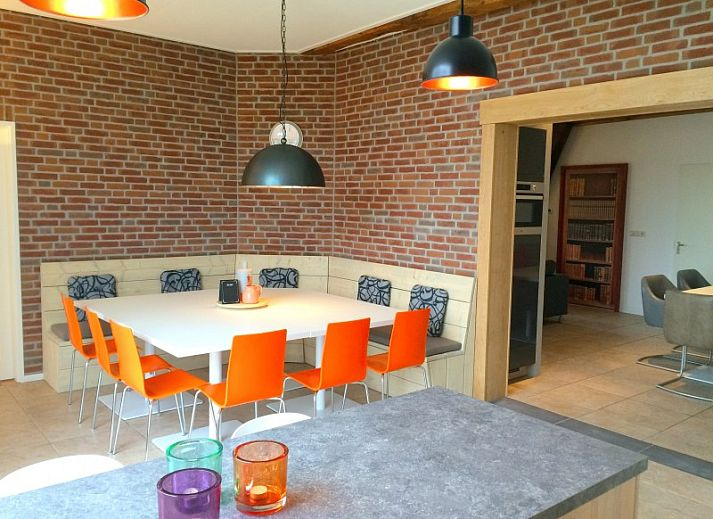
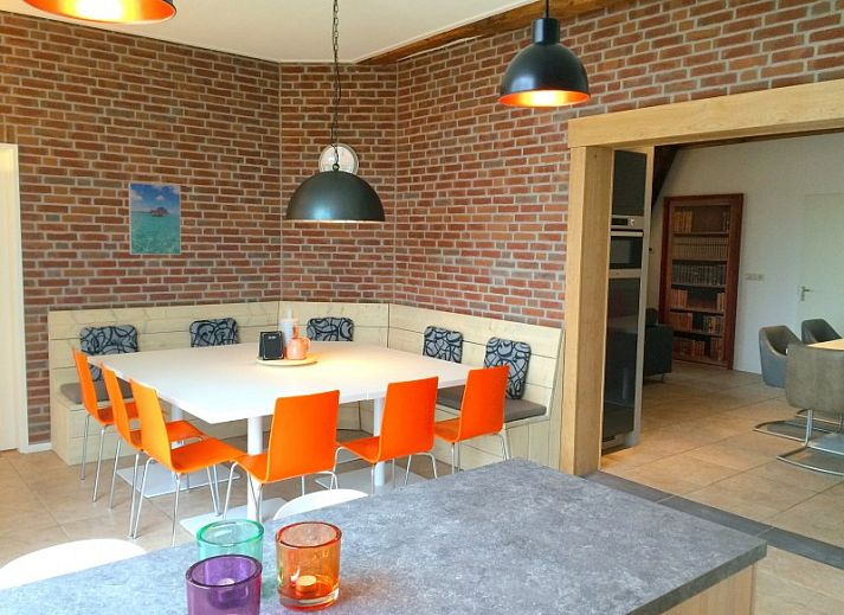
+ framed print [127,181,182,256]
